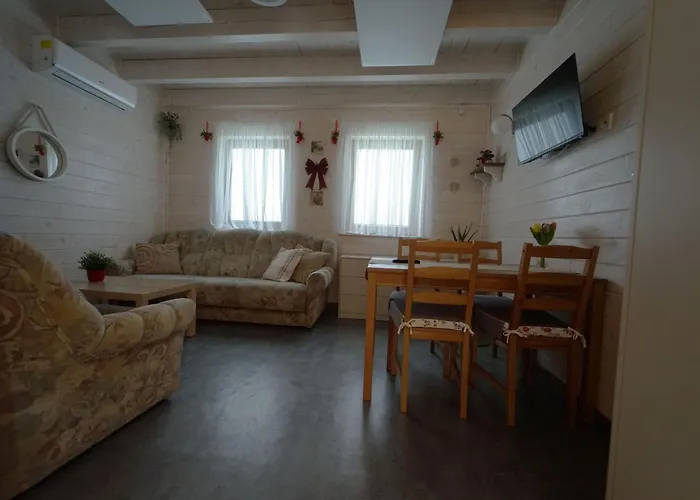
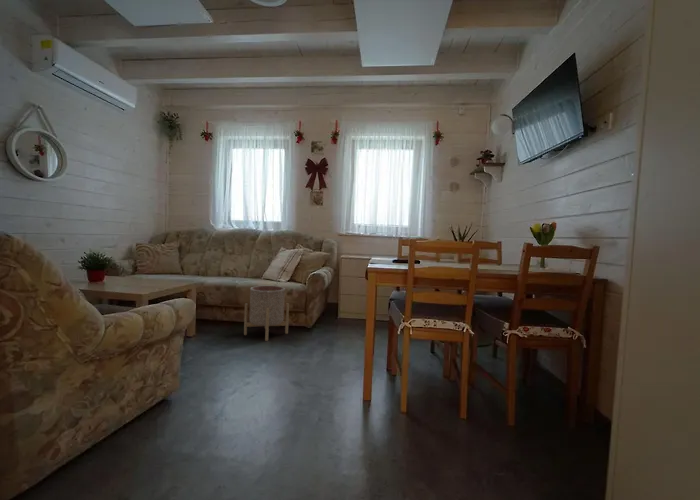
+ planter [243,285,290,342]
